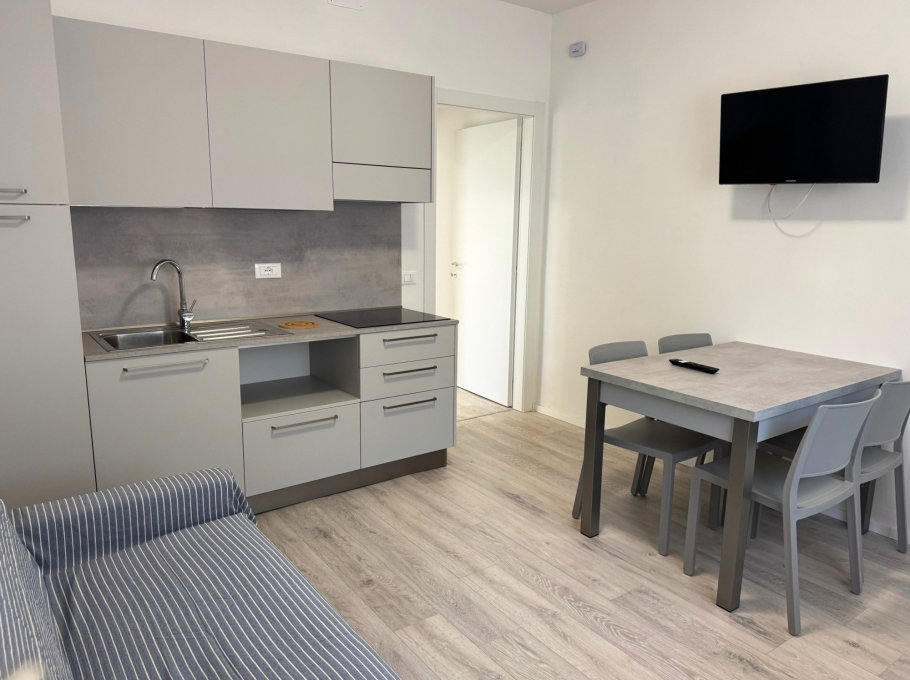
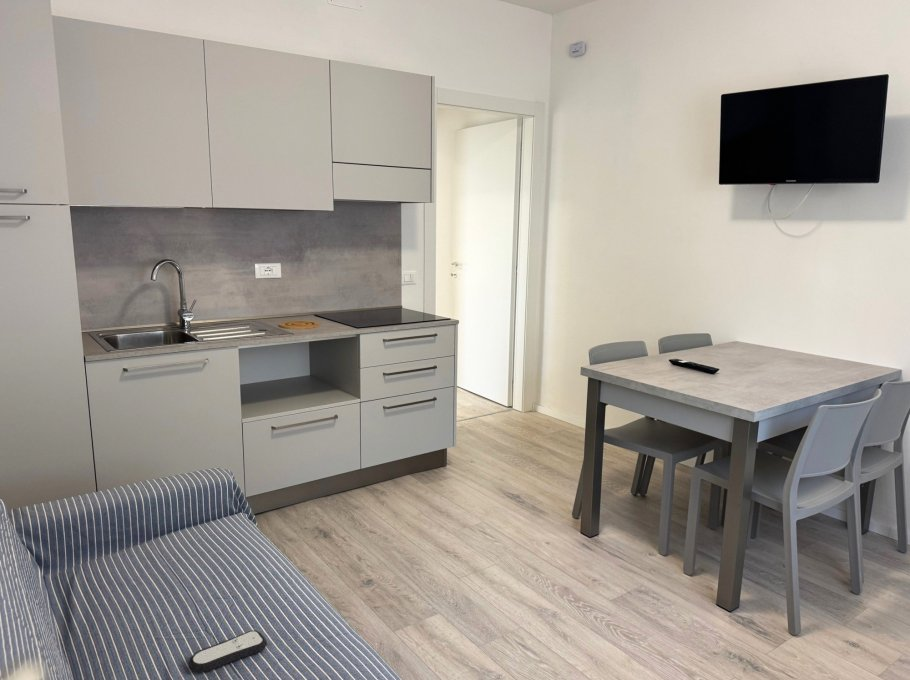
+ remote control [188,629,268,673]
